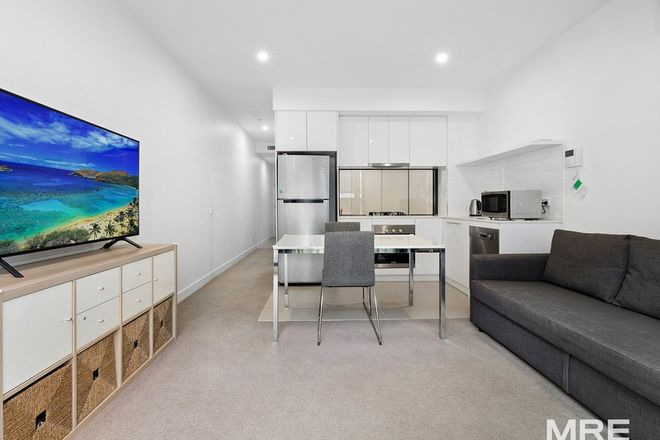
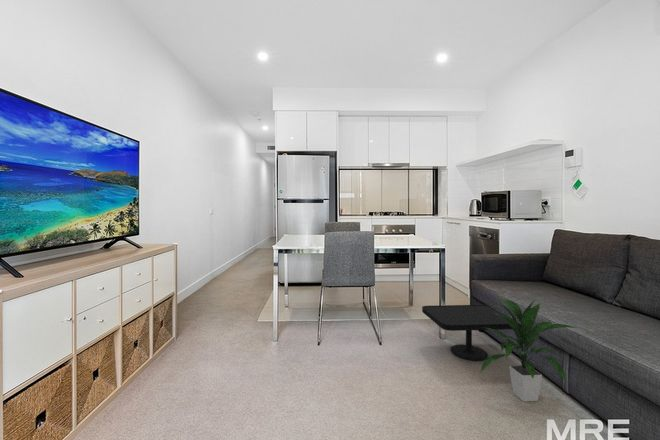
+ side table [421,304,521,361]
+ indoor plant [479,297,578,402]
